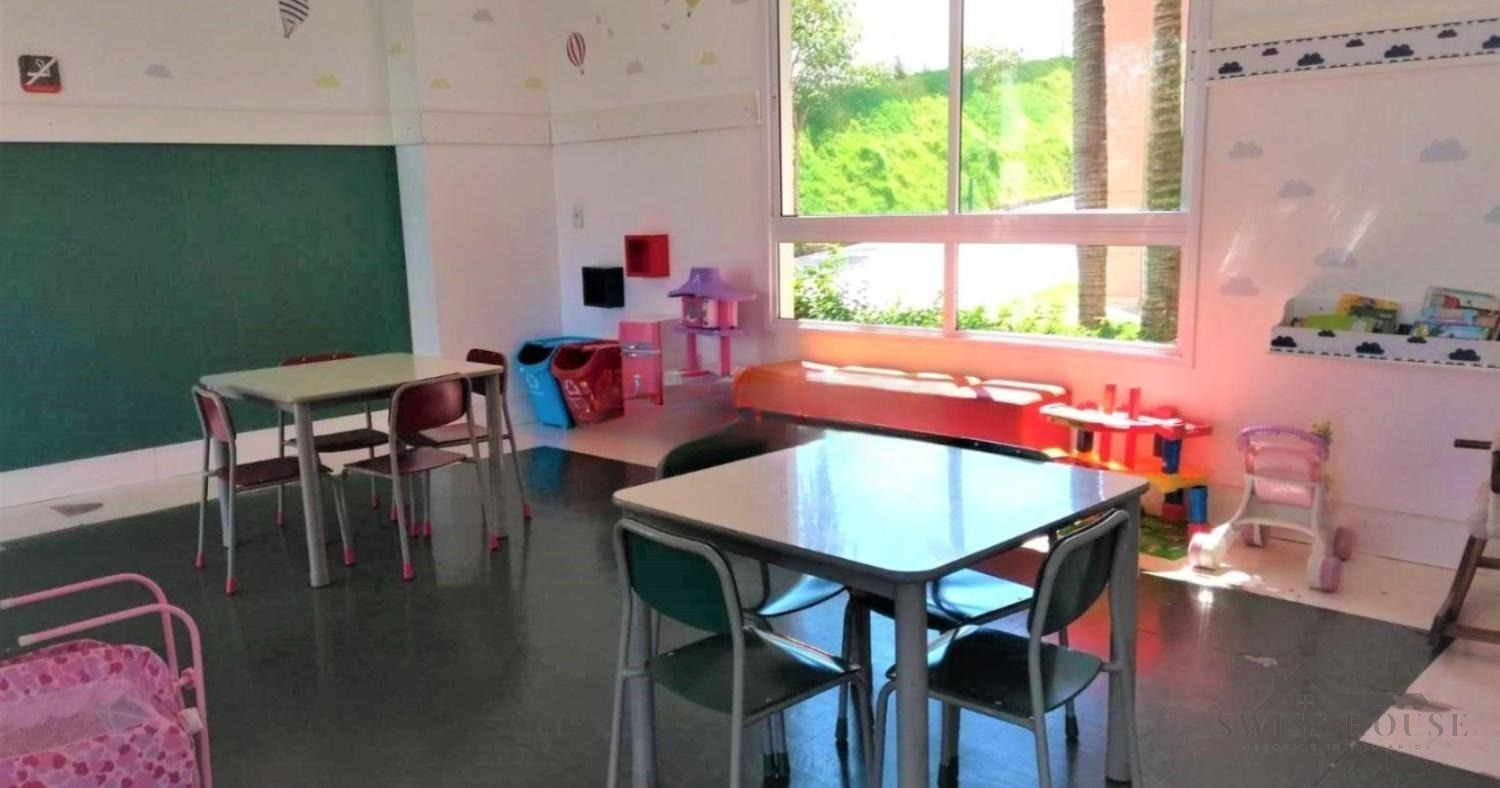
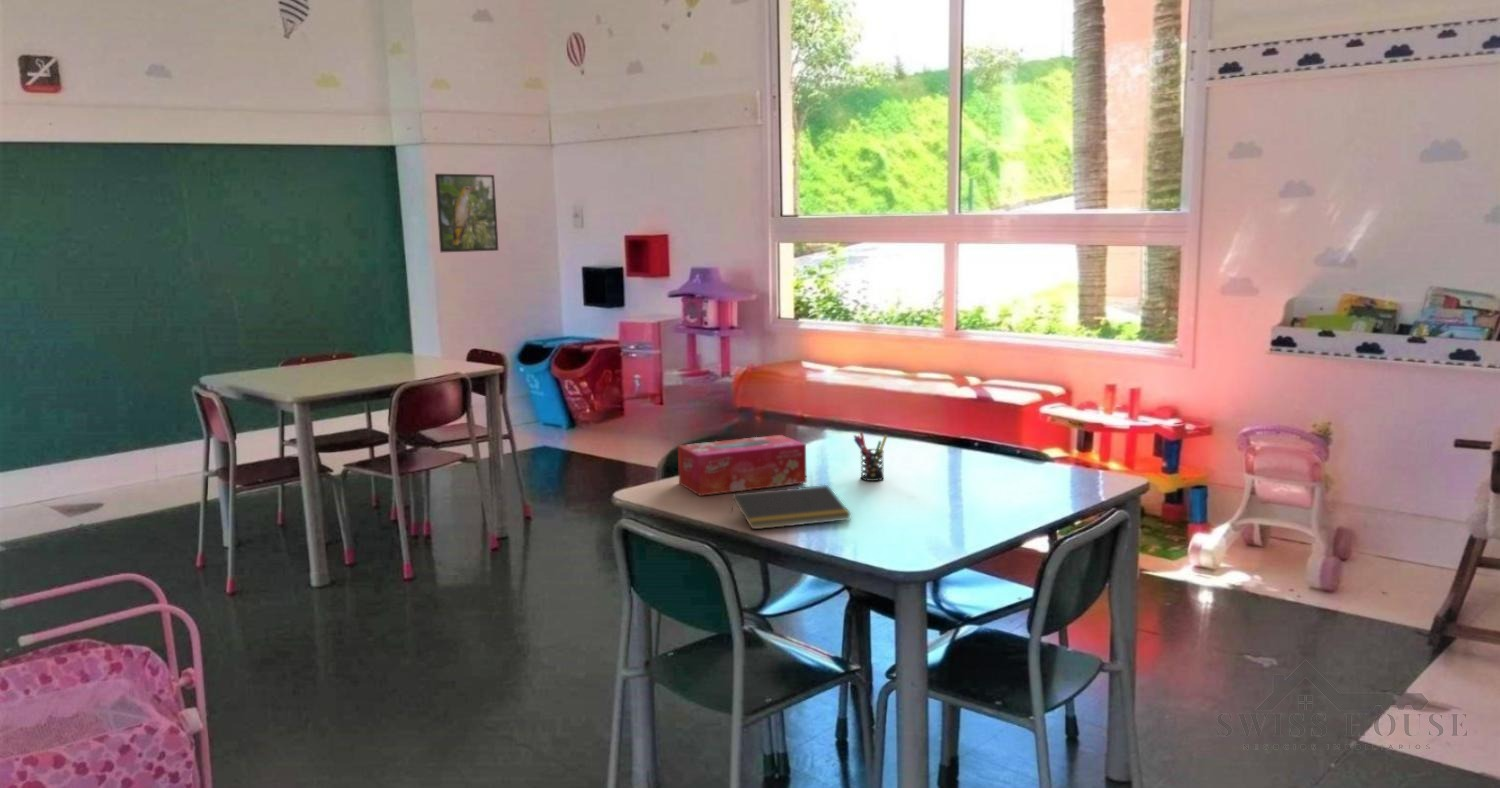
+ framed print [434,173,499,253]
+ pen holder [853,431,889,482]
+ notepad [730,484,853,531]
+ tissue box [677,434,808,497]
